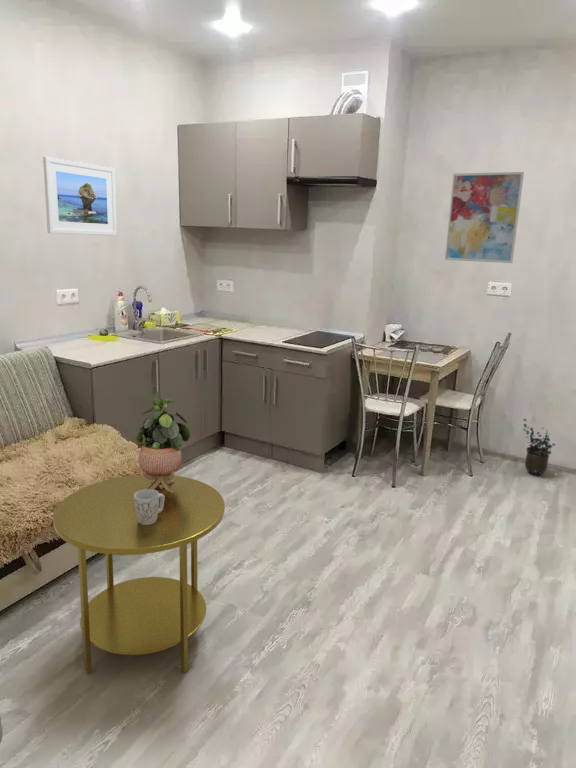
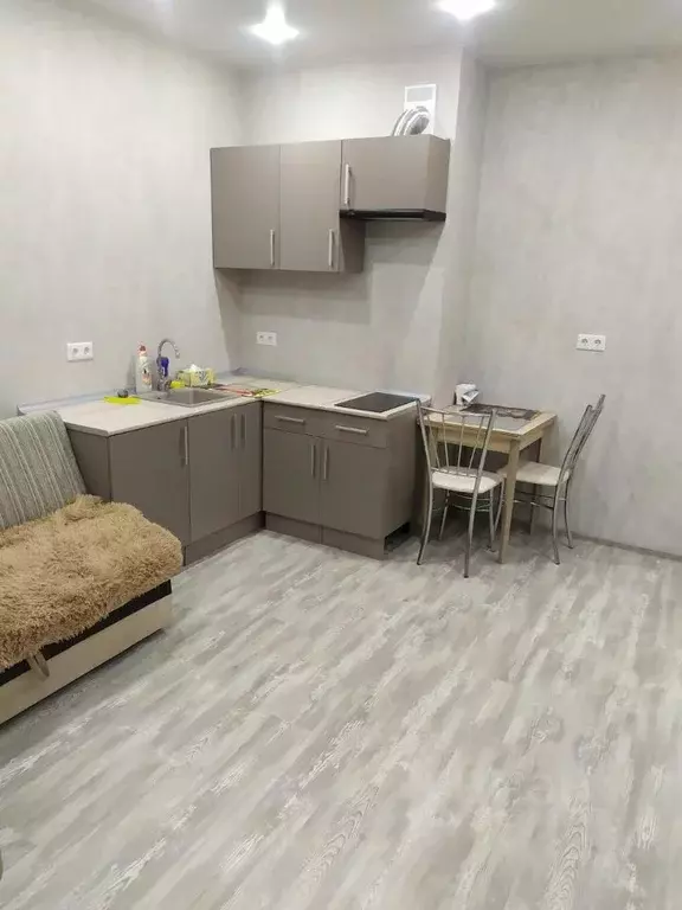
- side table [52,473,226,674]
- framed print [42,156,118,237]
- potted plant [135,396,191,492]
- potted plant [522,418,556,476]
- mug [134,489,165,525]
- wall art [444,171,525,264]
